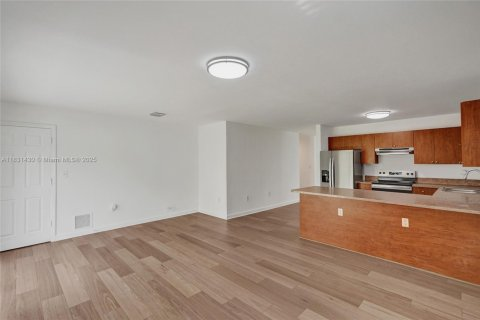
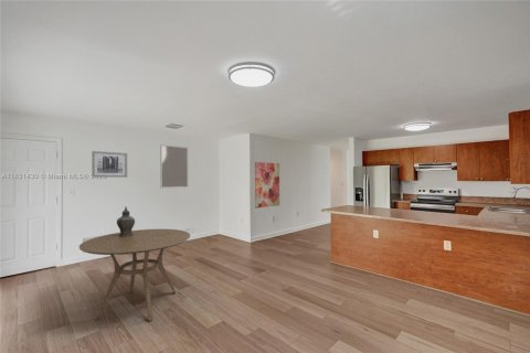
+ dining table [78,228,191,322]
+ wall art [254,161,280,210]
+ home mirror [159,143,190,190]
+ wall art [91,150,128,179]
+ decorative urn [116,206,136,237]
